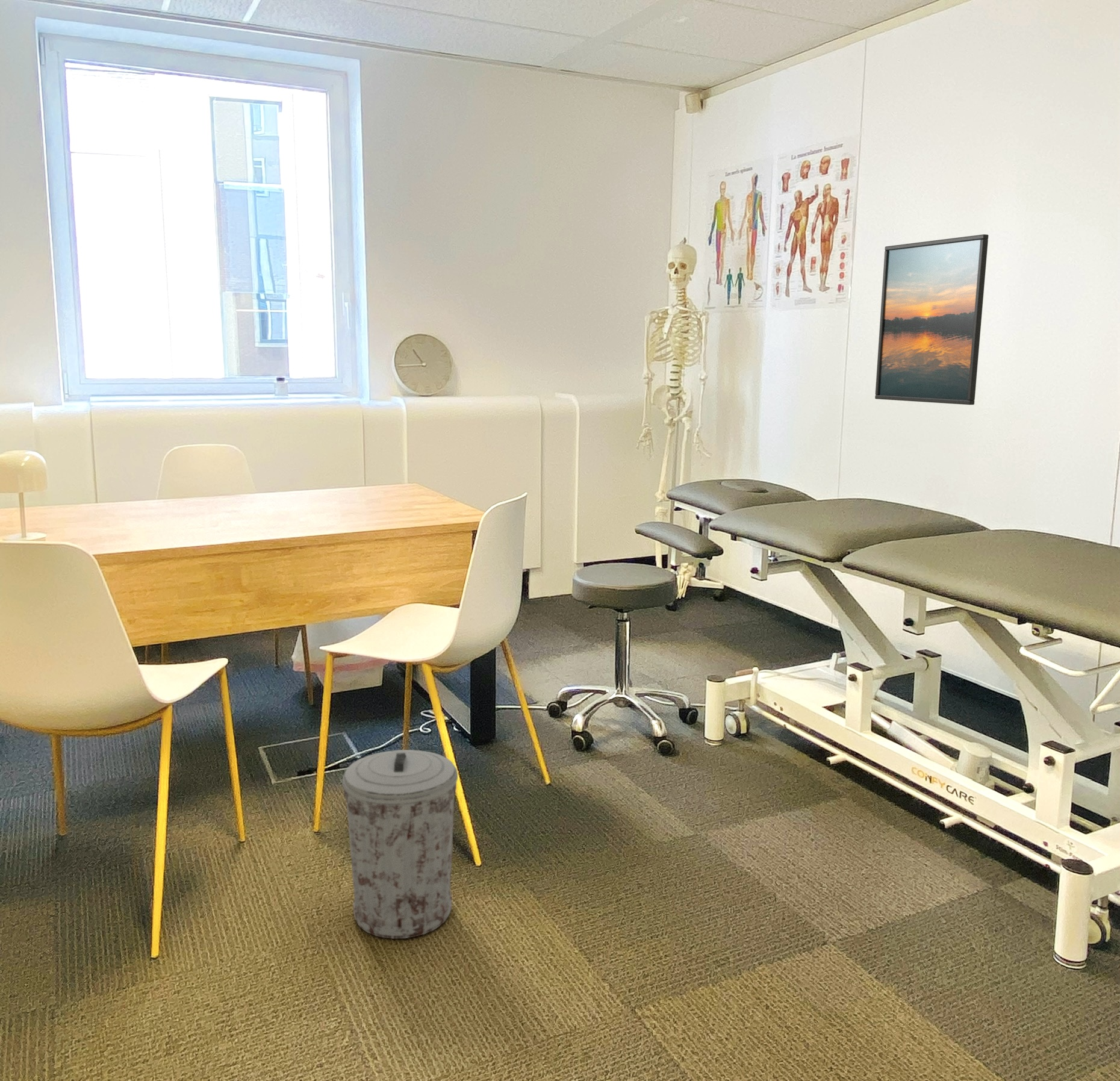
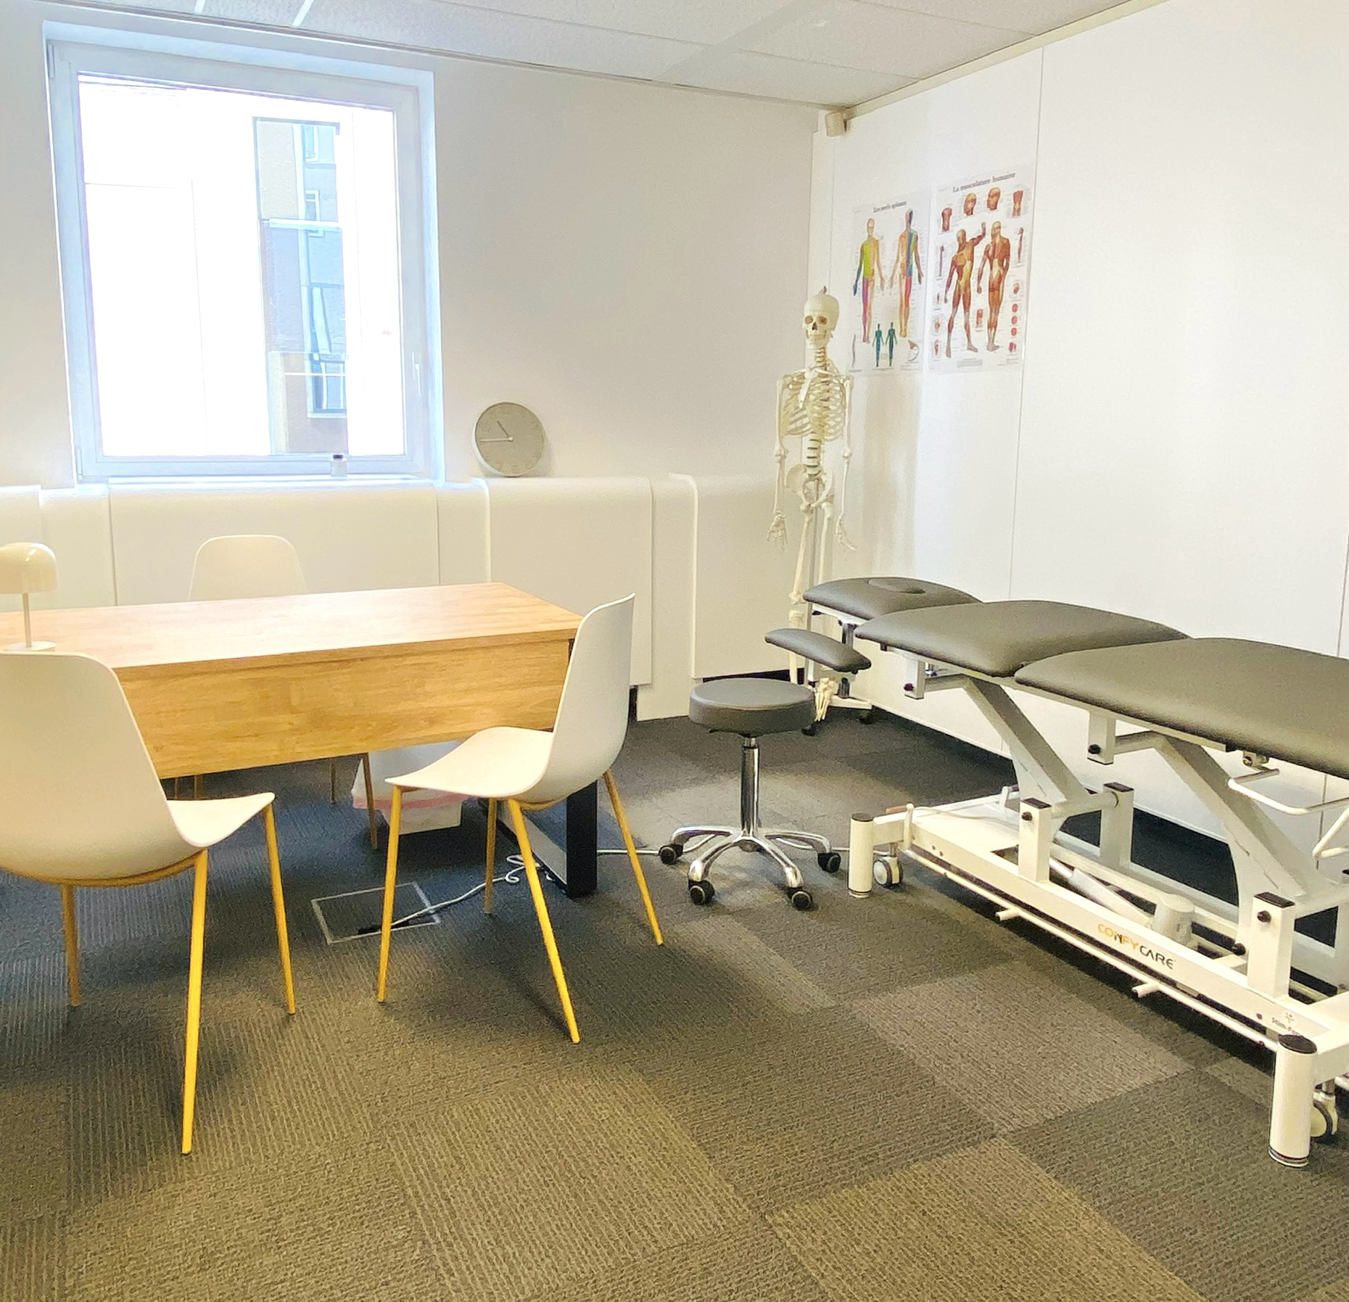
- trash can [341,749,458,939]
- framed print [874,234,989,405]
